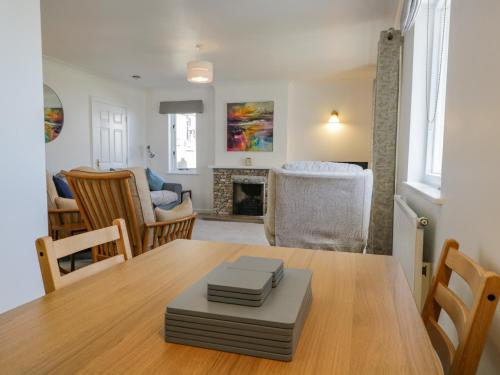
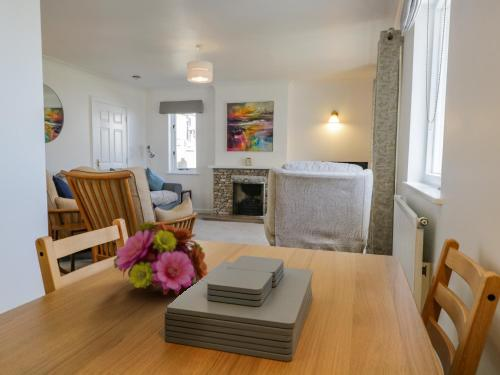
+ flower bouquet [112,220,209,296]
